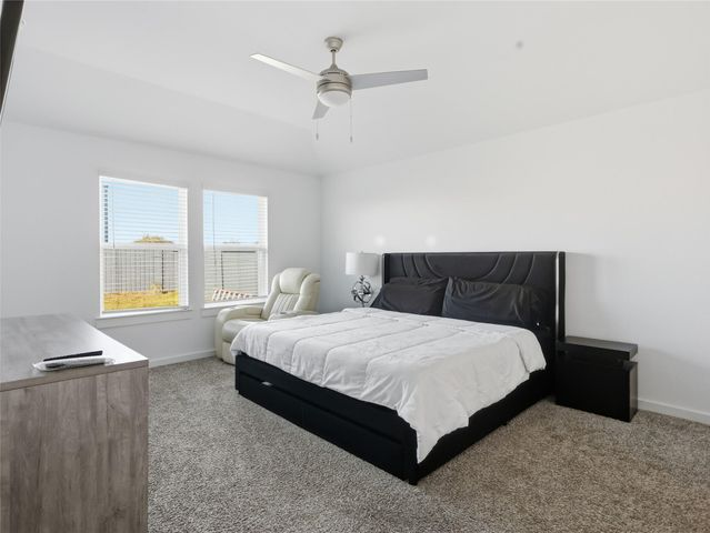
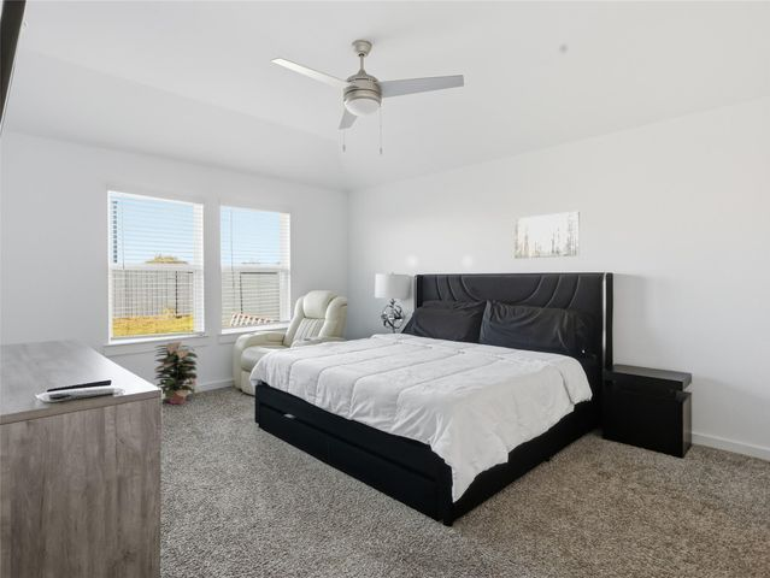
+ decorative plant [153,341,199,405]
+ wall art [513,211,581,259]
